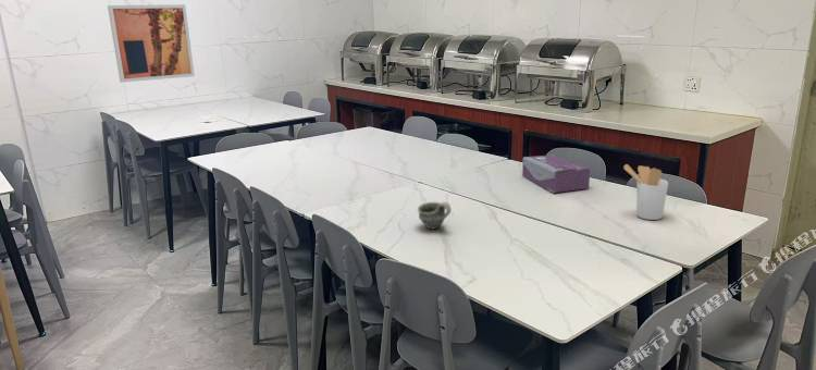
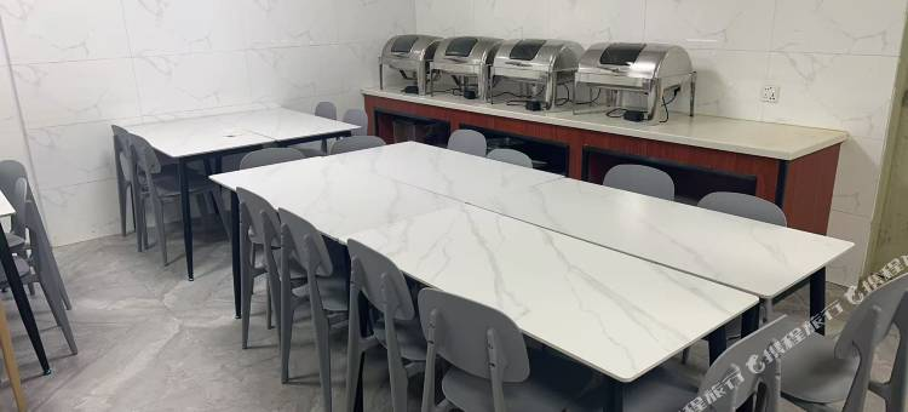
- utensil holder [622,163,669,221]
- cup [417,201,453,230]
- tissue box [521,153,591,194]
- wall art [107,3,196,84]
